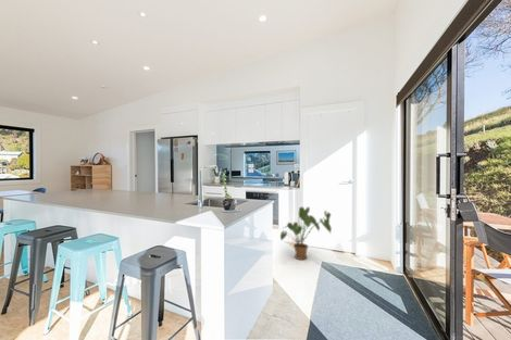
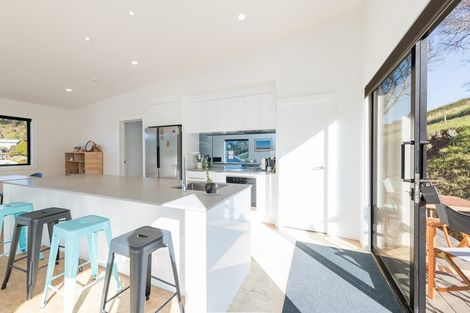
- house plant [279,206,333,261]
